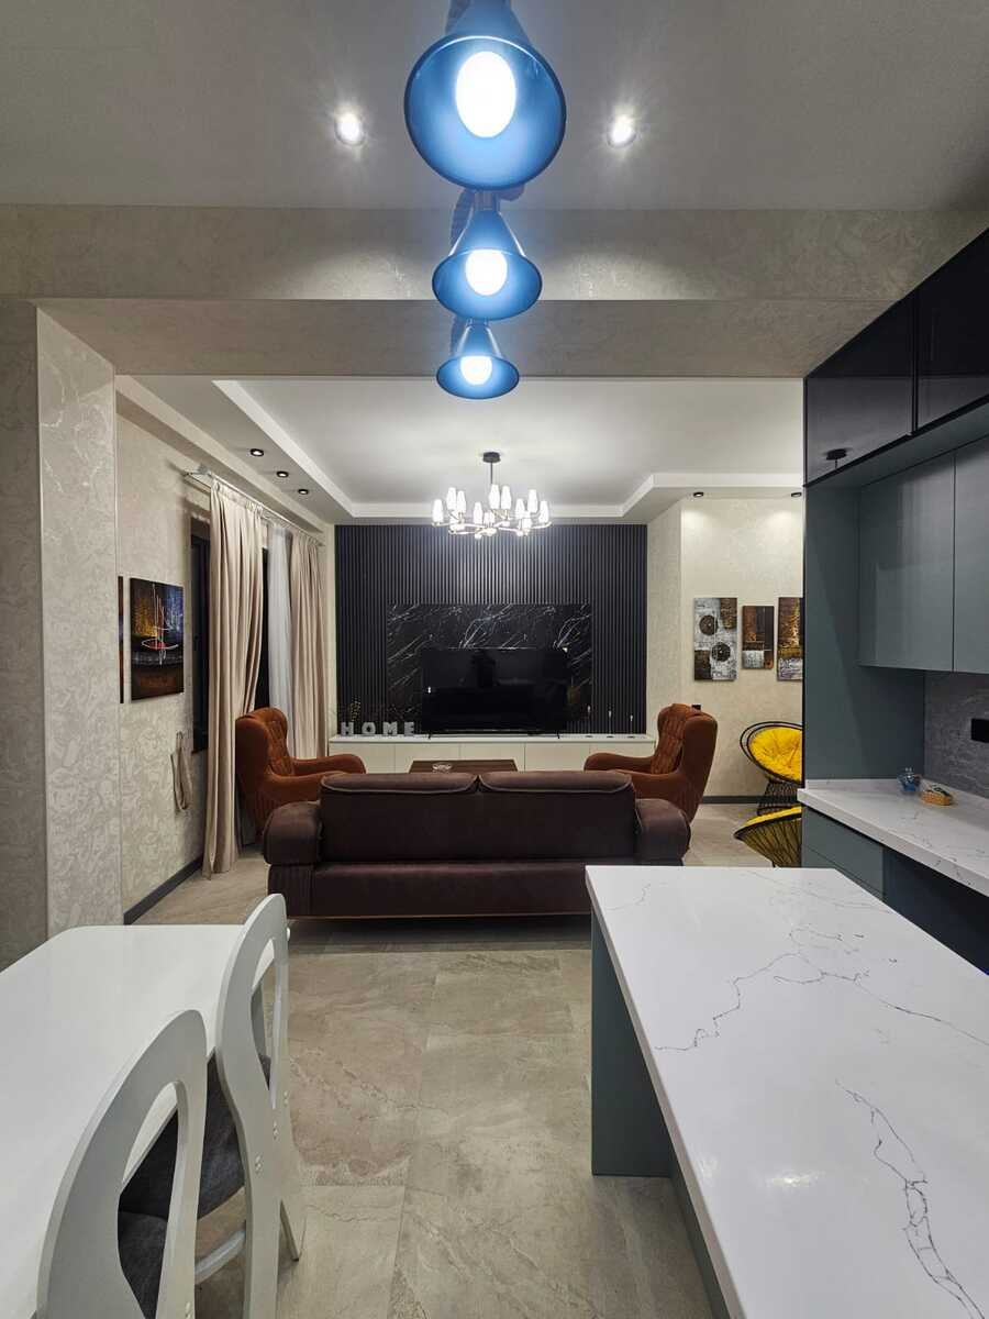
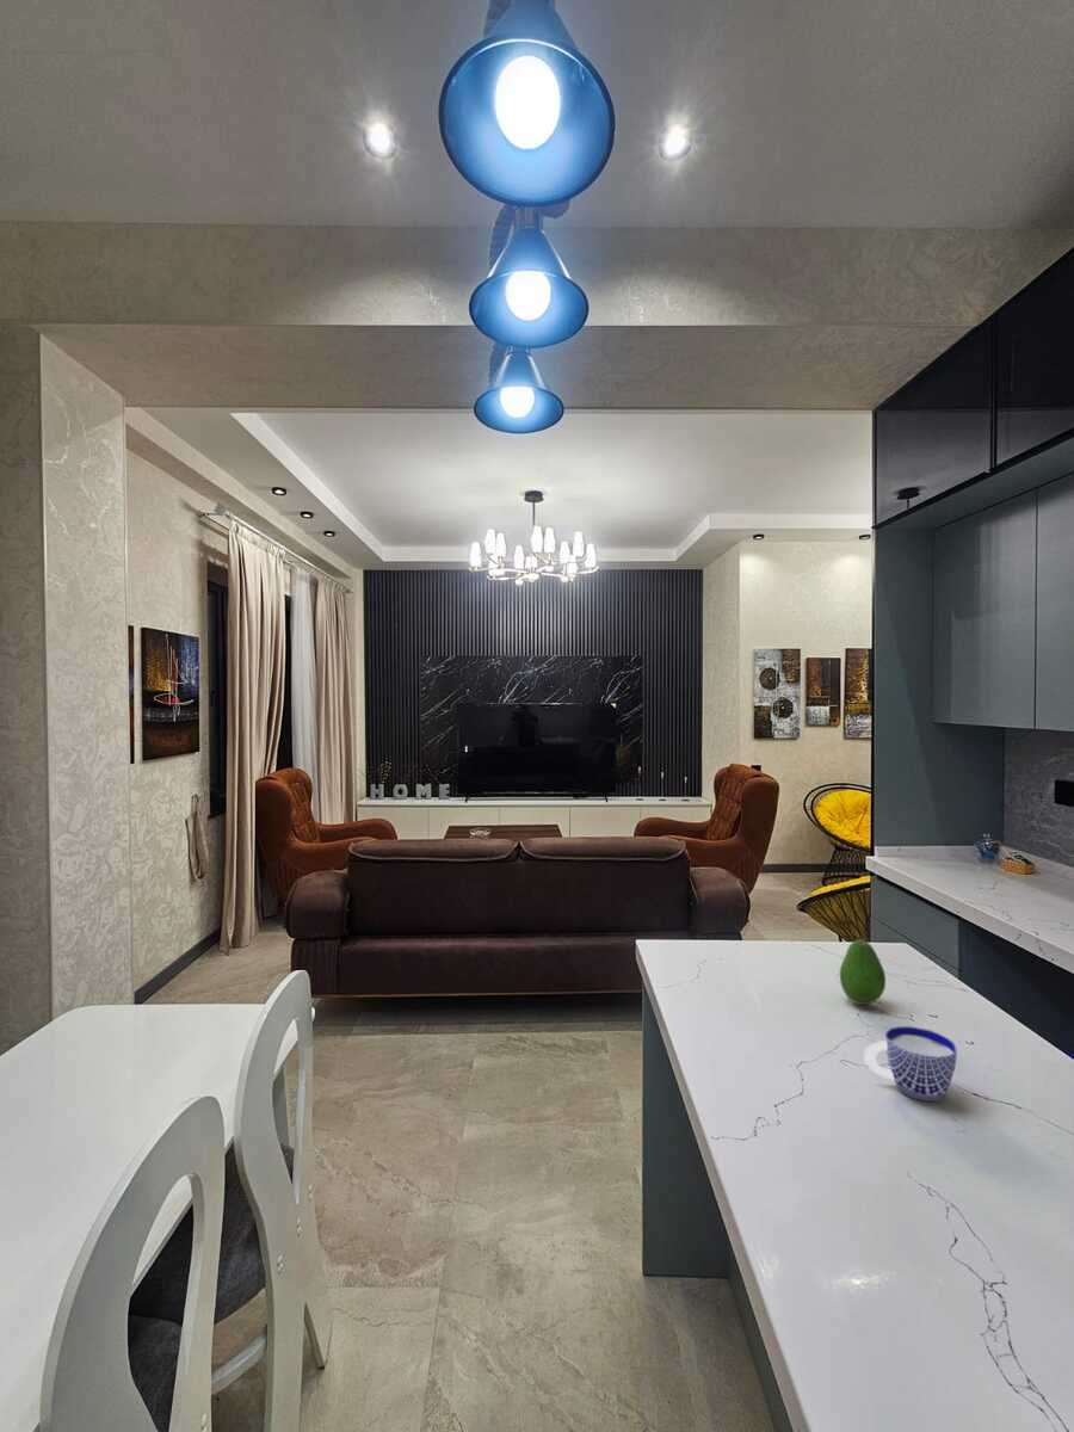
+ fruit [839,938,887,1006]
+ cup [863,1025,958,1103]
